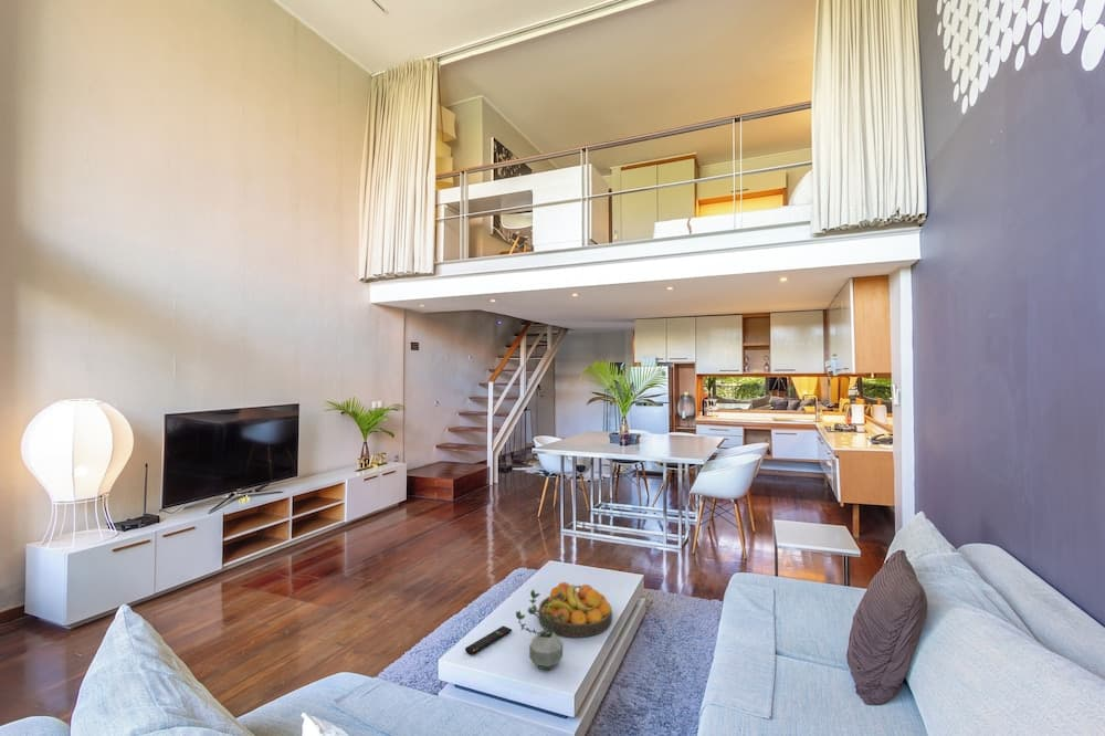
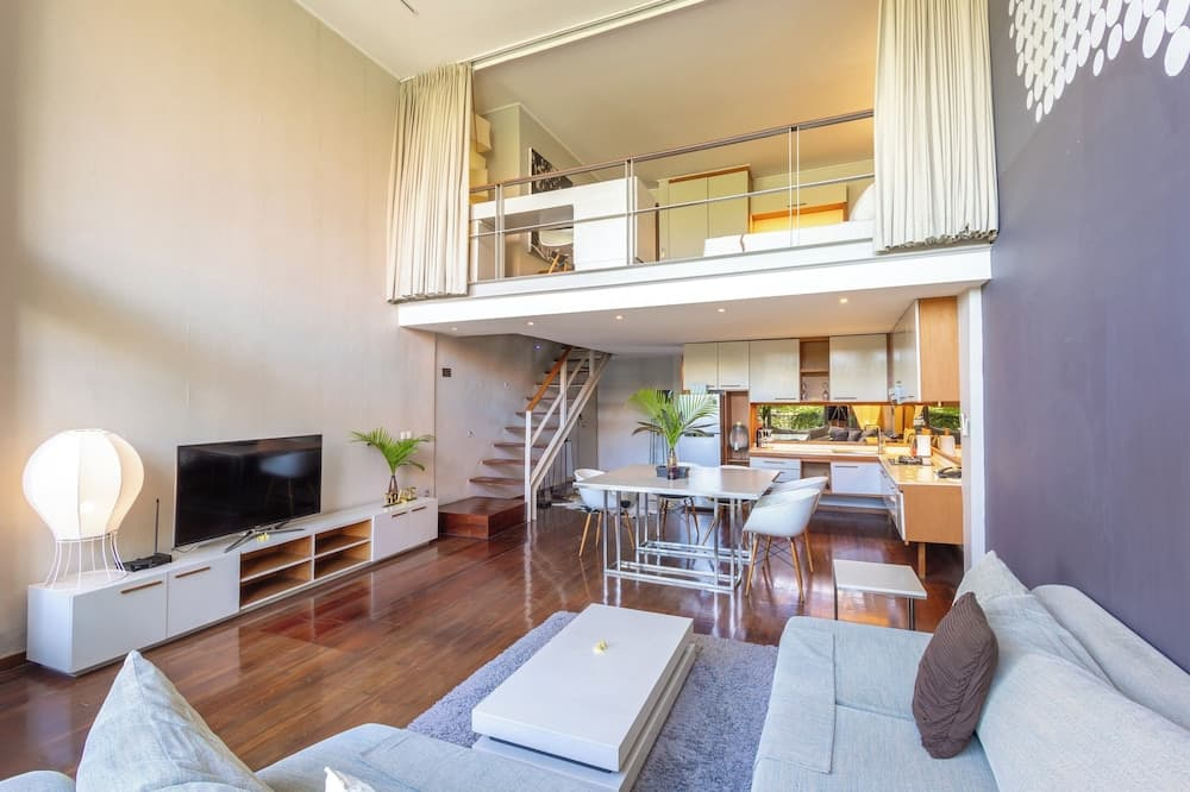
- potted plant [515,588,566,672]
- fruit bowl [537,581,613,639]
- remote control [464,624,513,655]
